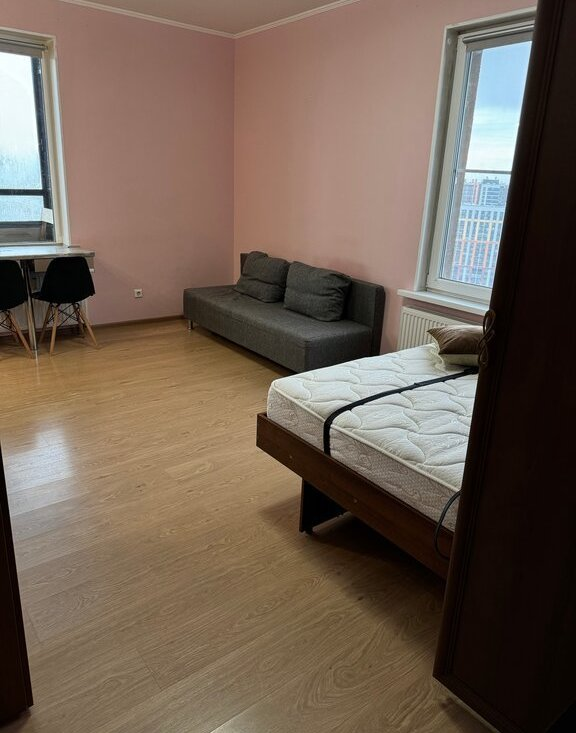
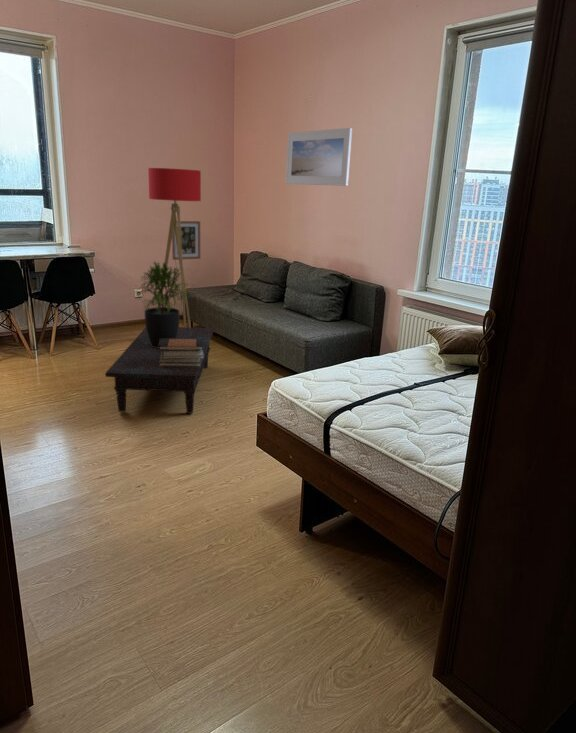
+ wall art [171,220,201,261]
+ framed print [285,127,353,187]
+ book stack [159,339,204,367]
+ floor lamp [147,167,202,328]
+ coffee table [104,326,215,415]
+ potted plant [135,259,189,348]
